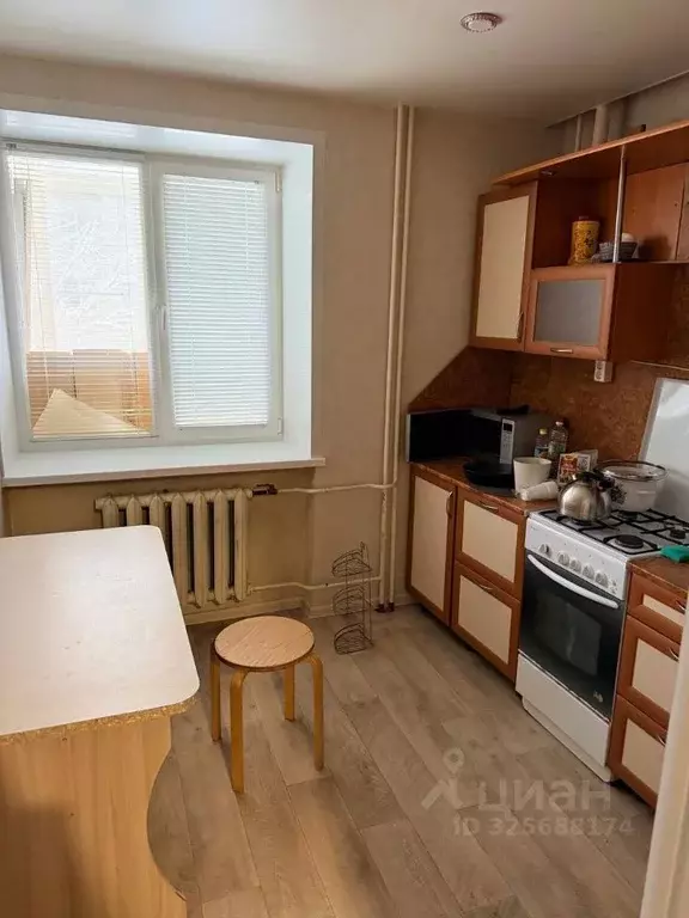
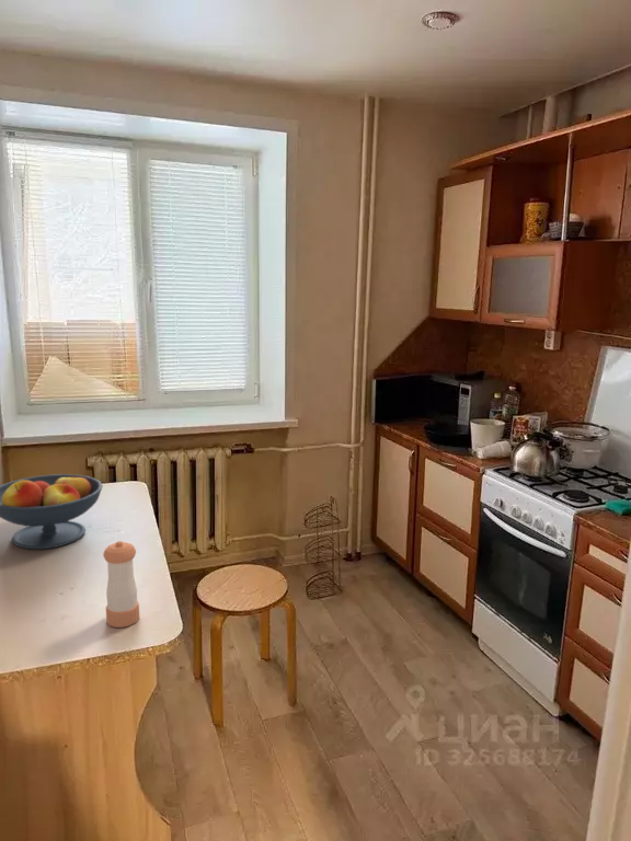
+ pepper shaker [102,540,140,629]
+ fruit bowl [0,471,104,550]
